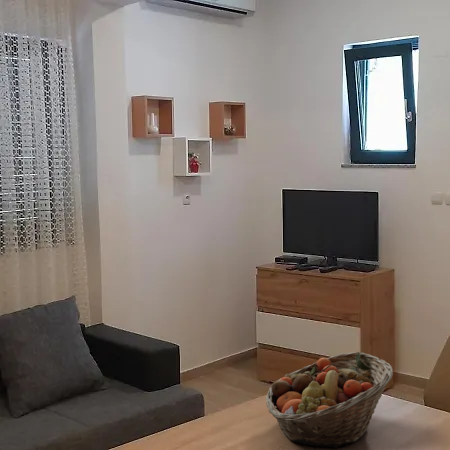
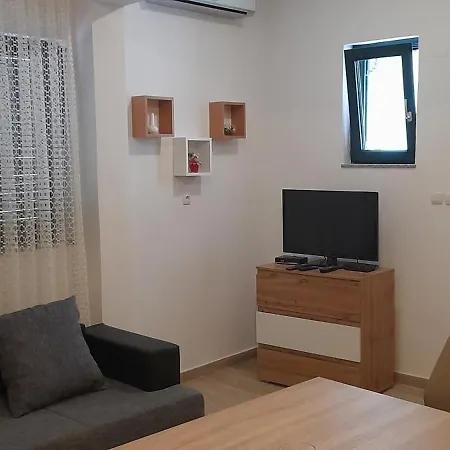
- fruit basket [265,351,394,449]
